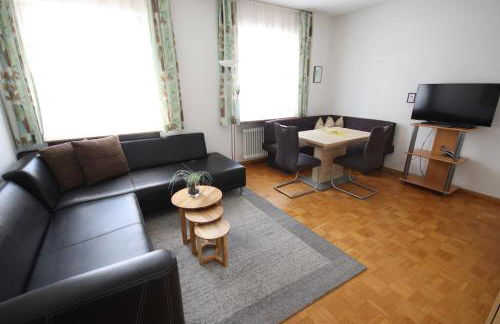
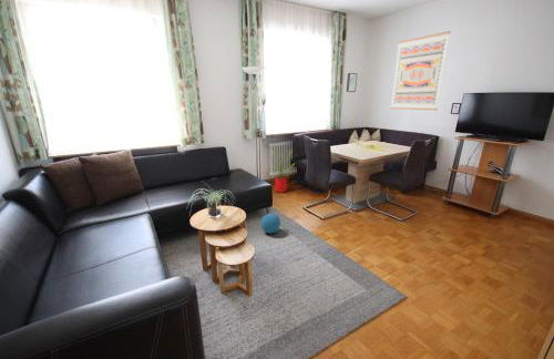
+ wall art [390,30,451,111]
+ ball [260,213,281,235]
+ house plant [266,147,296,194]
